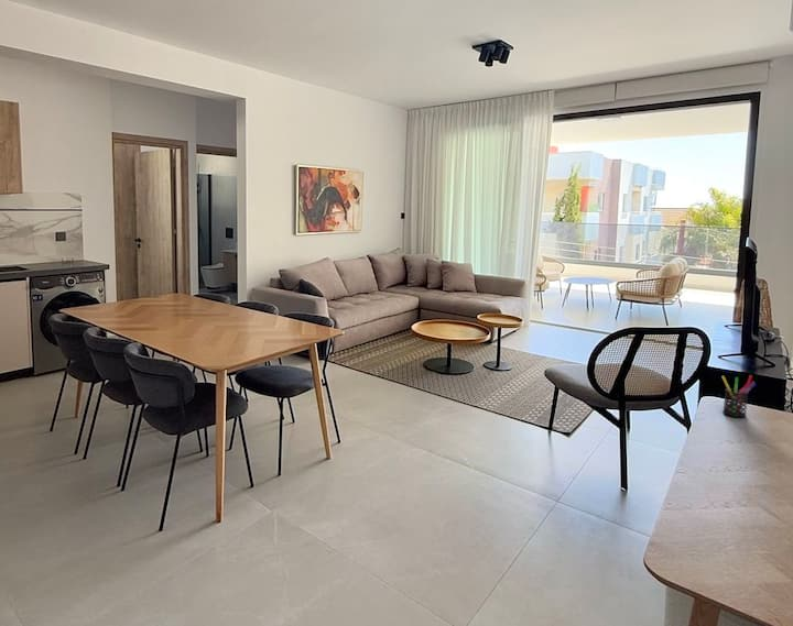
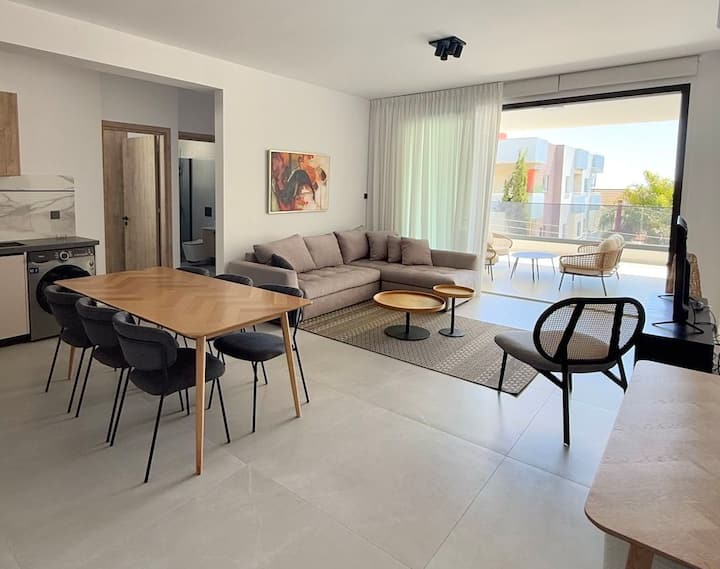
- pen holder [720,374,757,418]
